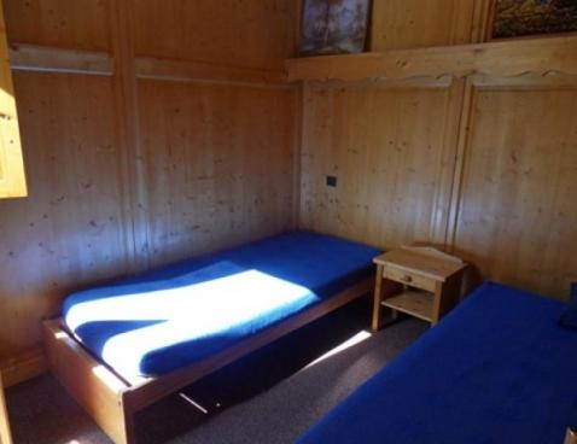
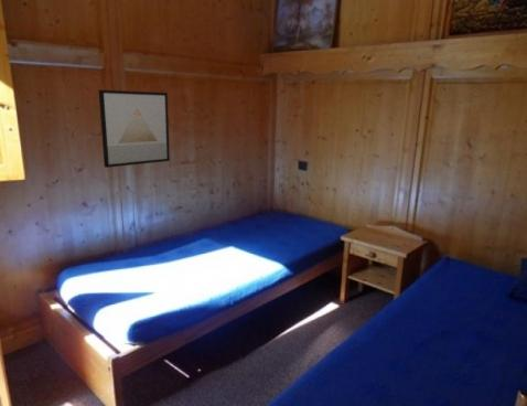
+ wall art [98,89,171,169]
